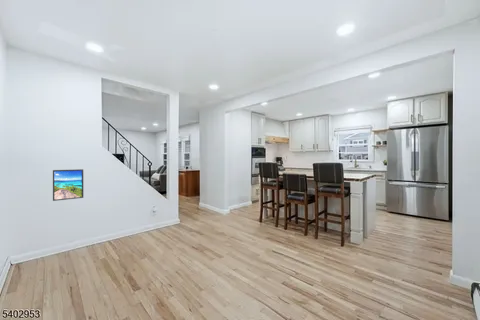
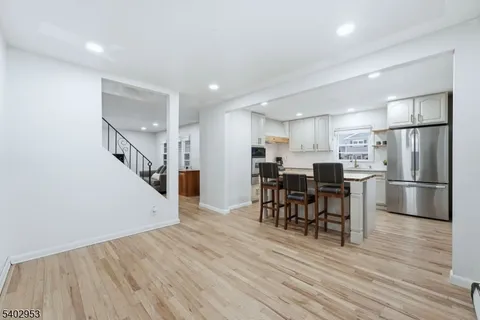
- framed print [52,168,84,202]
